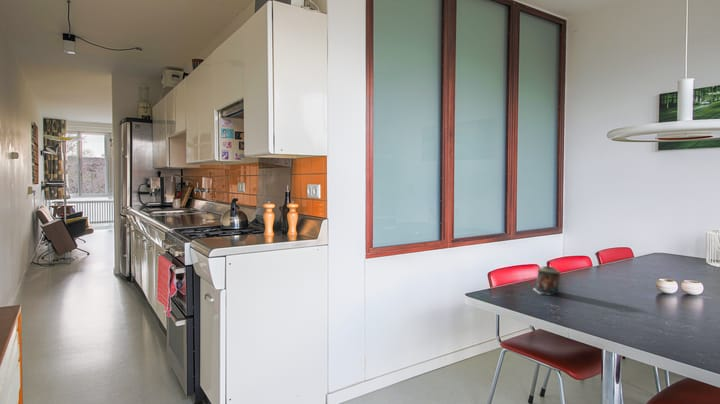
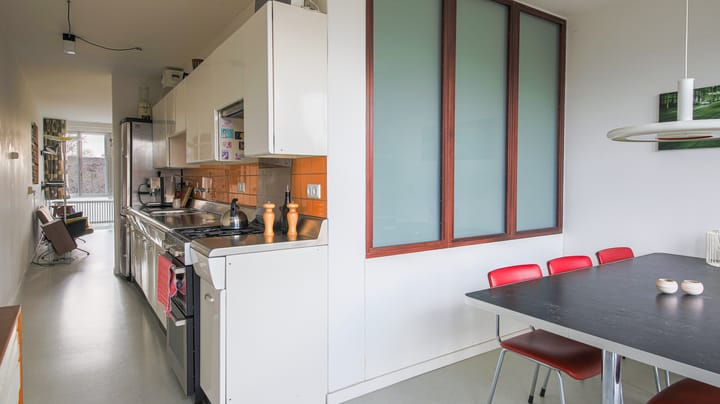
- candle [532,265,561,296]
